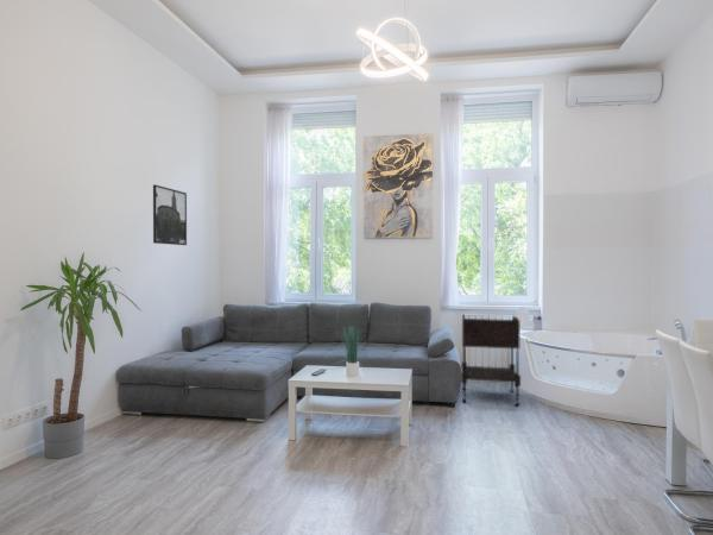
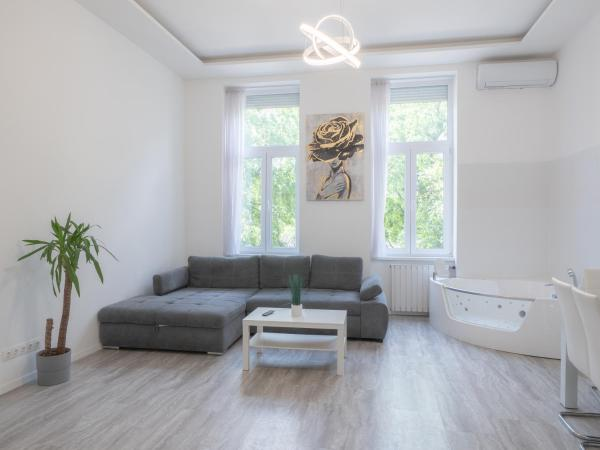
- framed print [152,183,188,246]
- side table [460,314,522,407]
